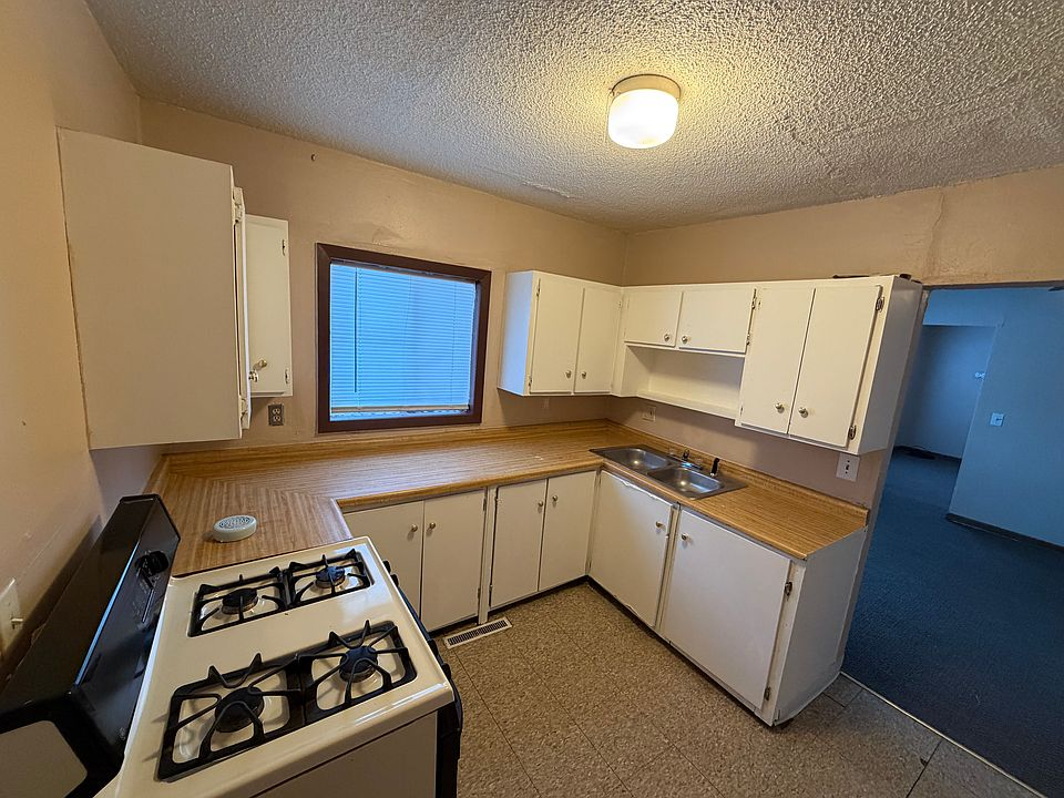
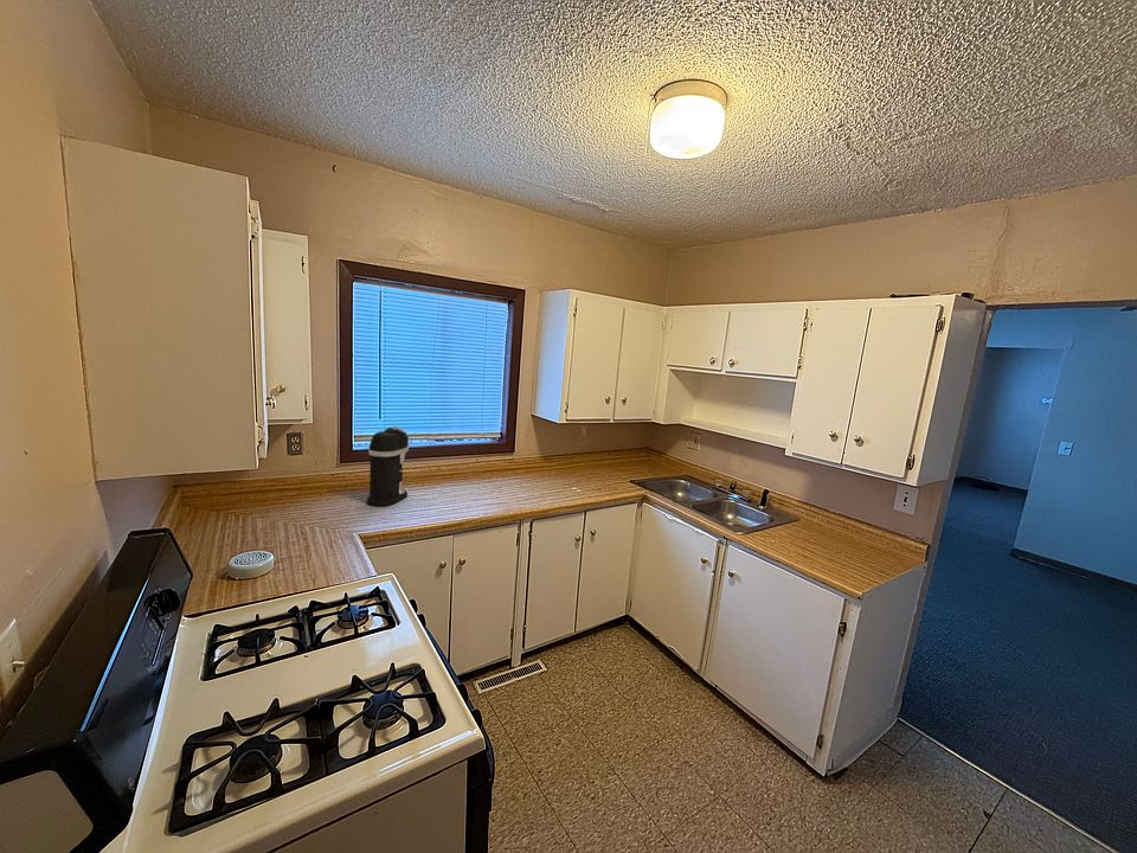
+ coffee maker [366,425,410,507]
